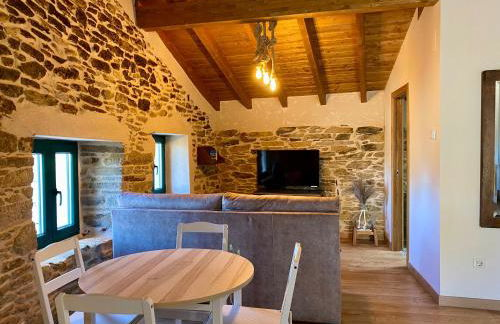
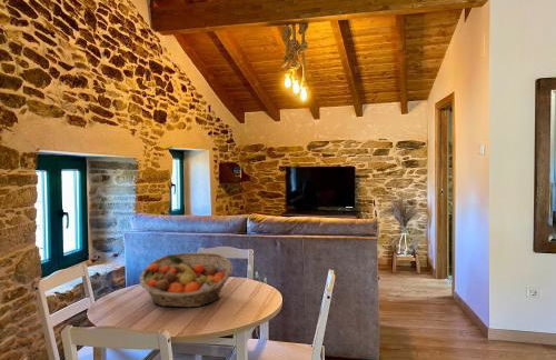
+ fruit basket [138,251,234,308]
